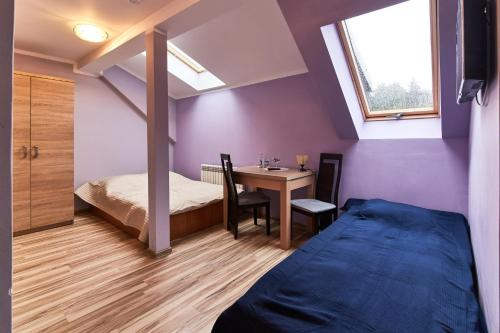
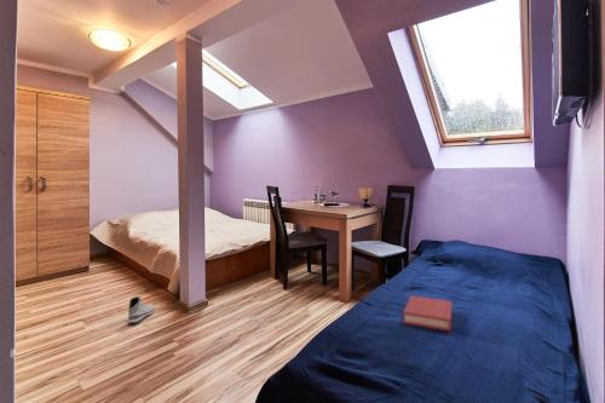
+ hardback book [402,294,454,333]
+ sneaker [127,295,155,324]
